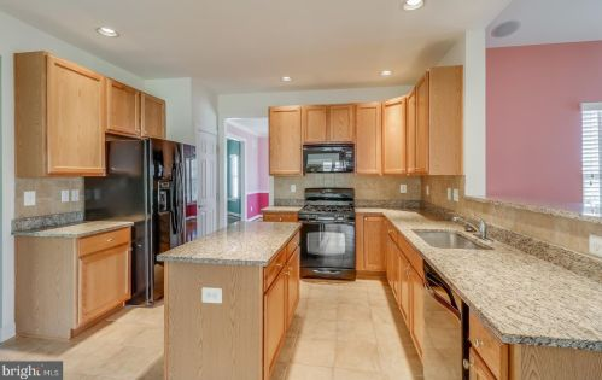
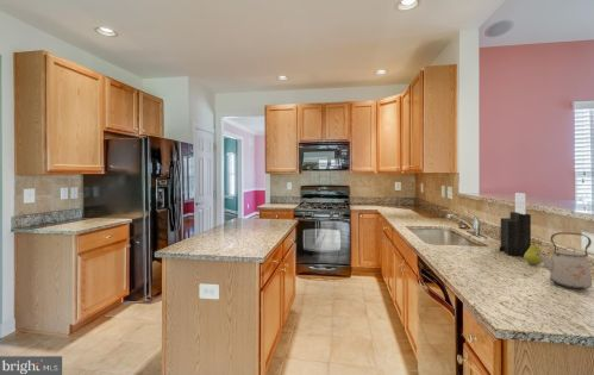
+ kettle [536,231,594,290]
+ knife block [499,192,532,257]
+ fruit [523,240,543,265]
